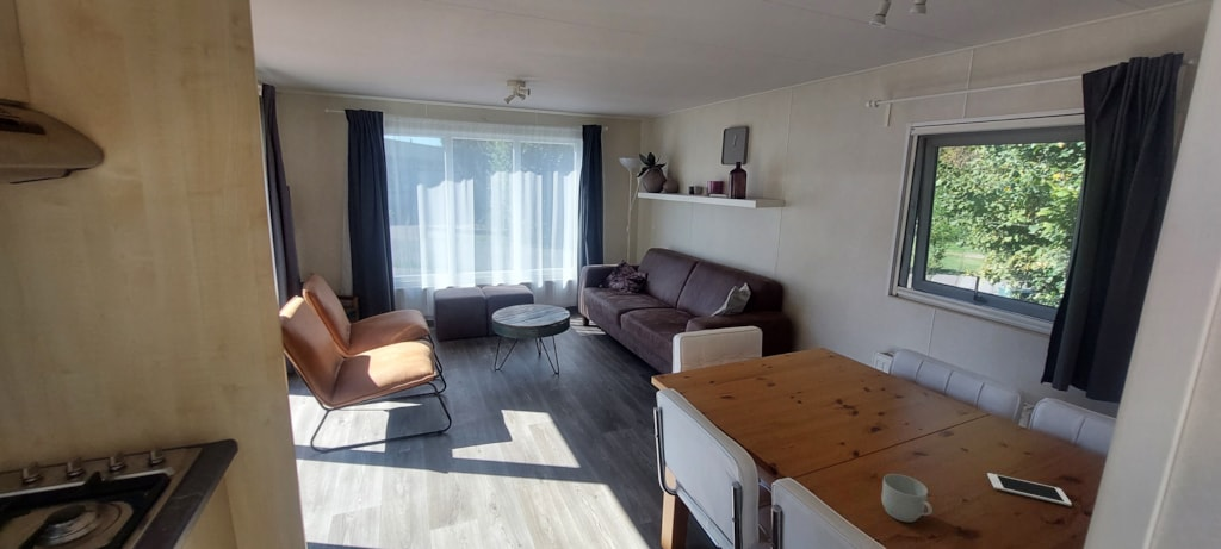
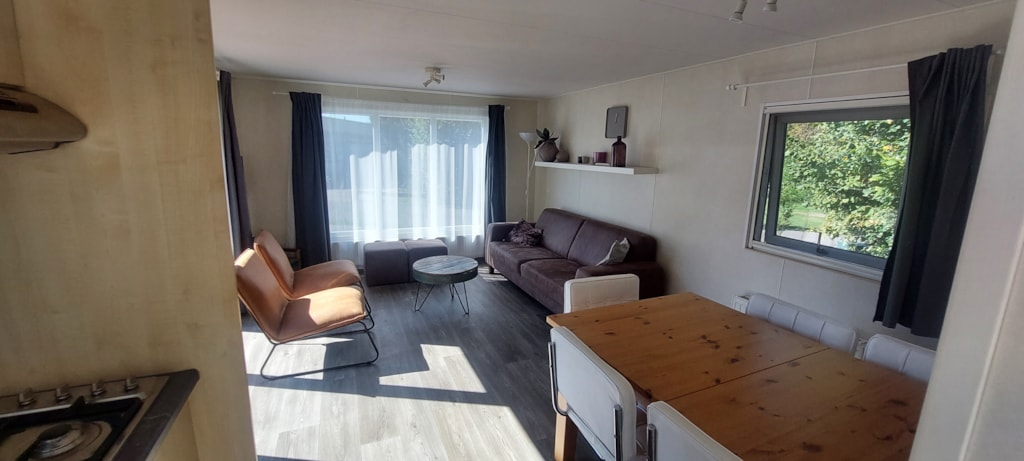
- cell phone [986,472,1073,507]
- mug [880,473,934,523]
